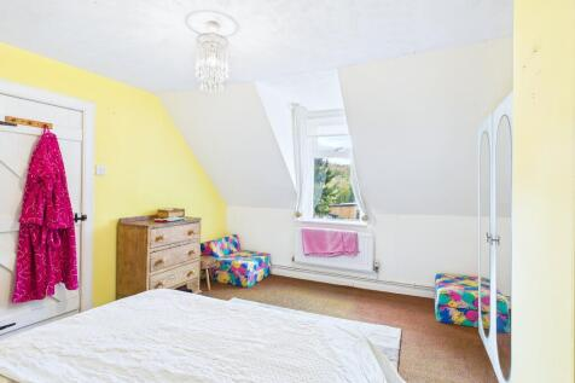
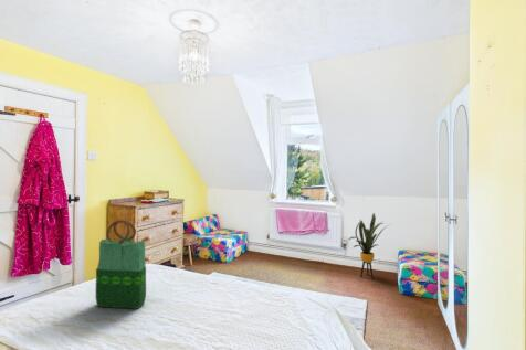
+ house plant [348,212,391,279]
+ tote bag [95,219,147,310]
